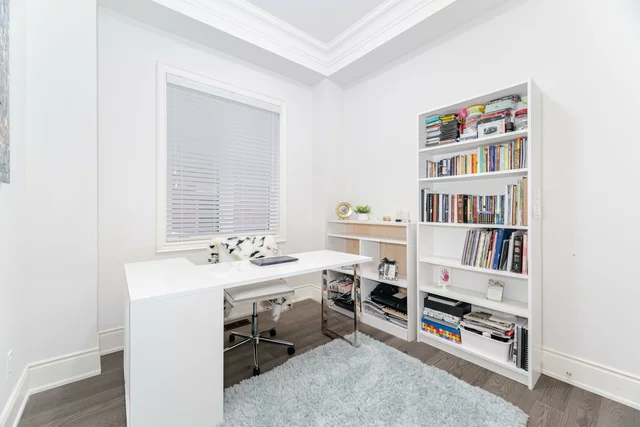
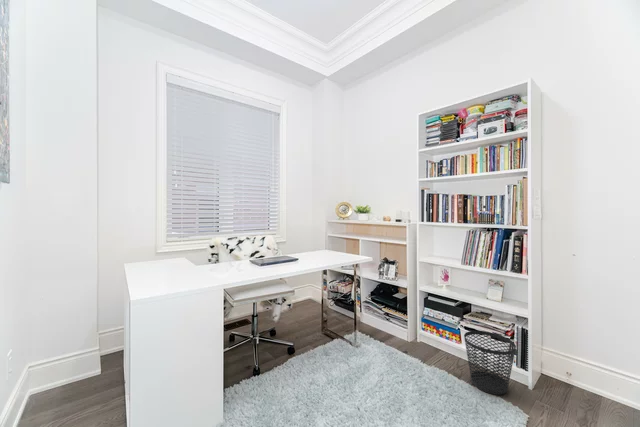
+ wastebasket [463,330,517,396]
